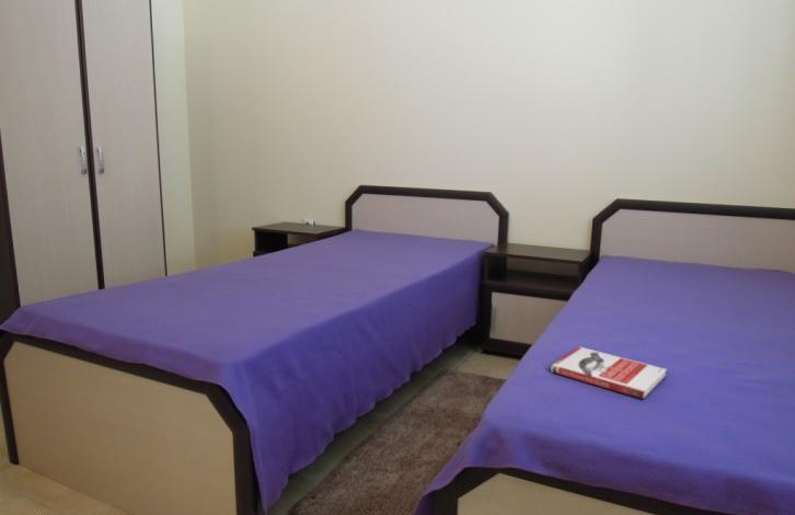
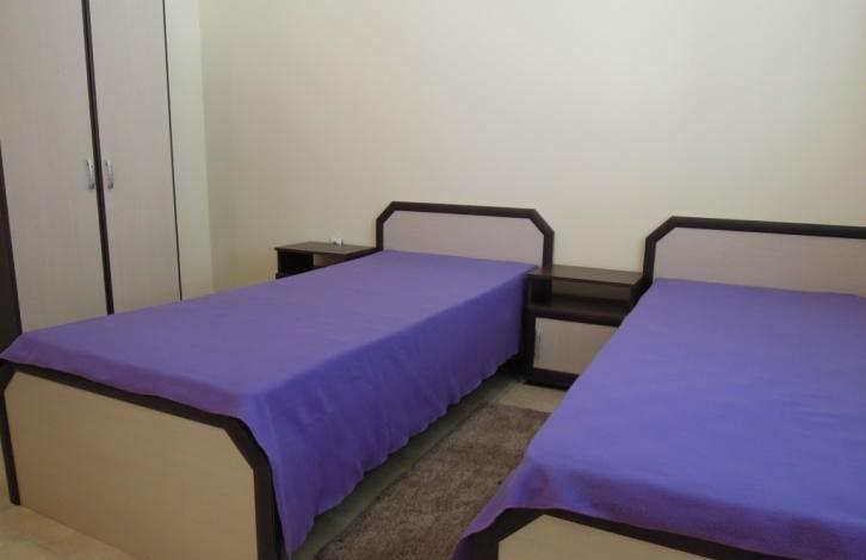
- book [550,345,668,400]
